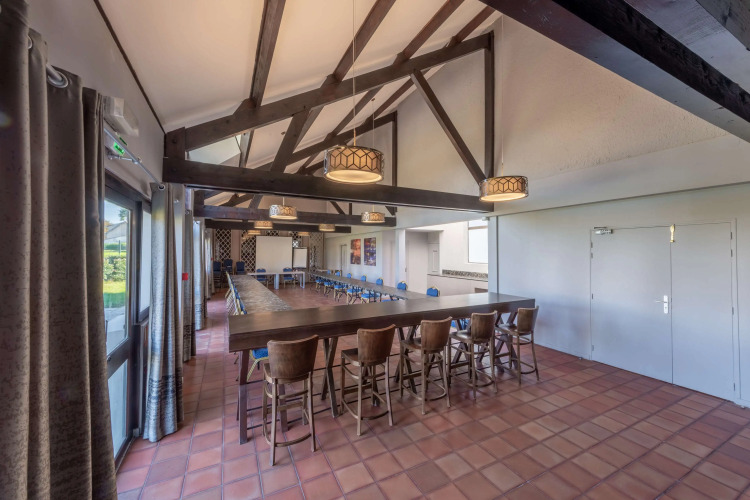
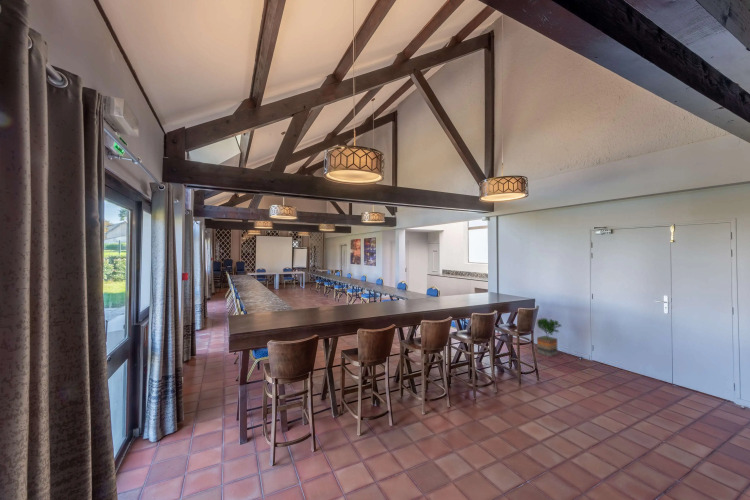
+ potted tree [536,317,563,357]
